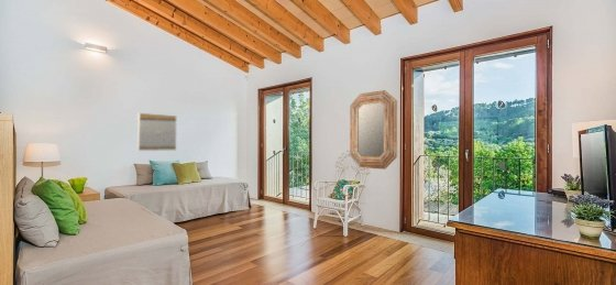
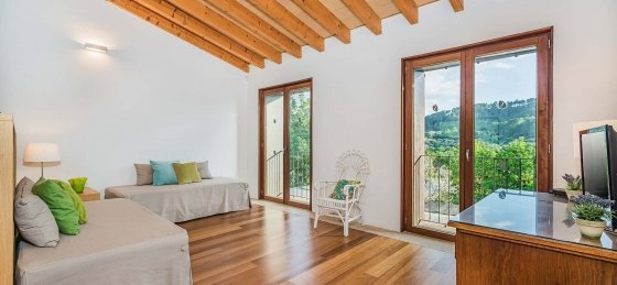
- home mirror [349,89,398,171]
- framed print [136,112,178,152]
